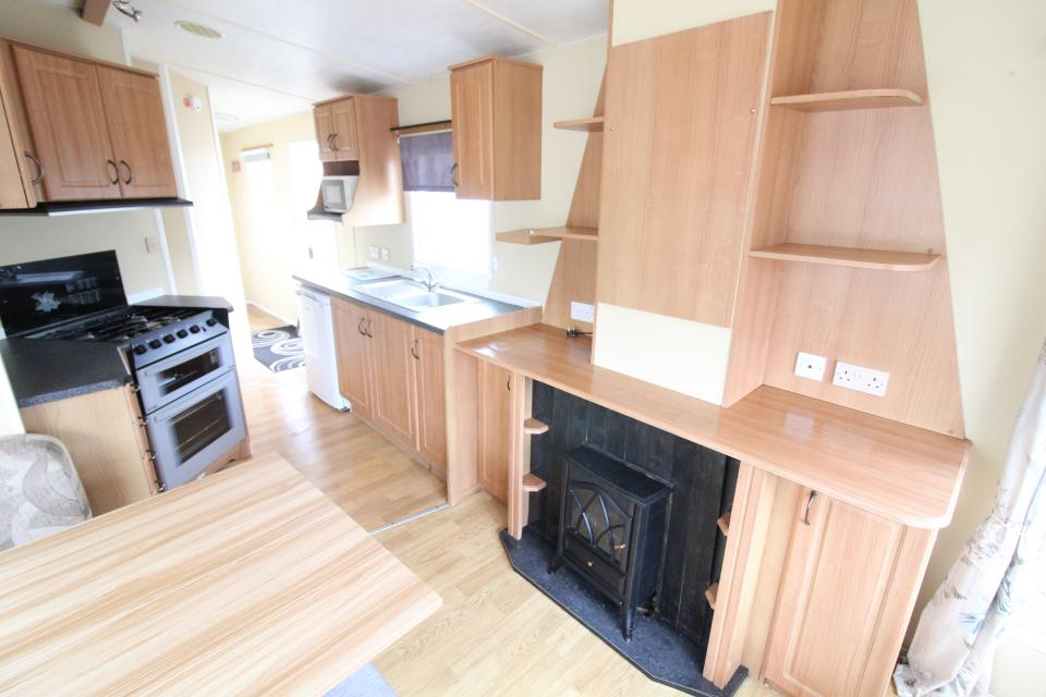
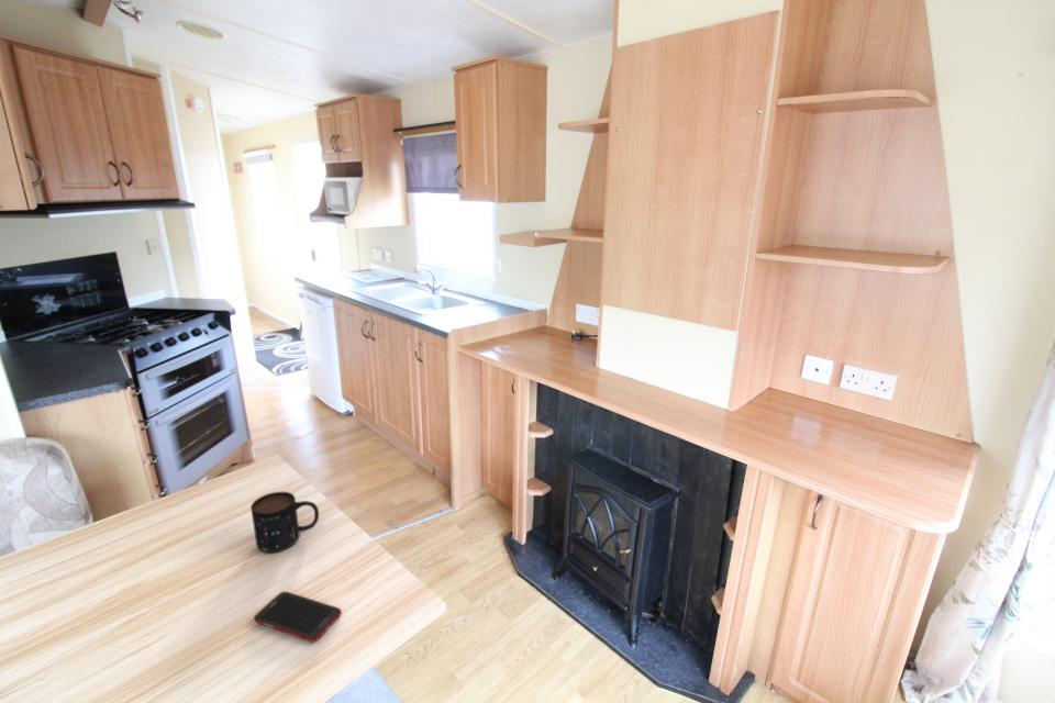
+ cell phone [253,590,343,643]
+ mug [249,491,320,554]
